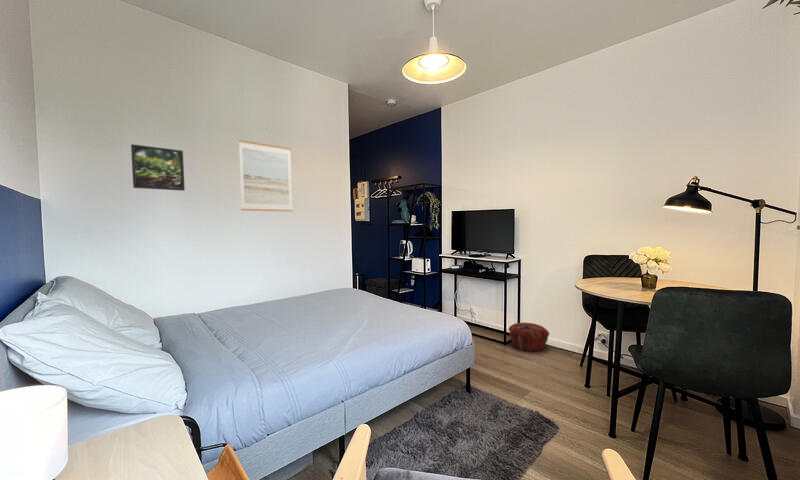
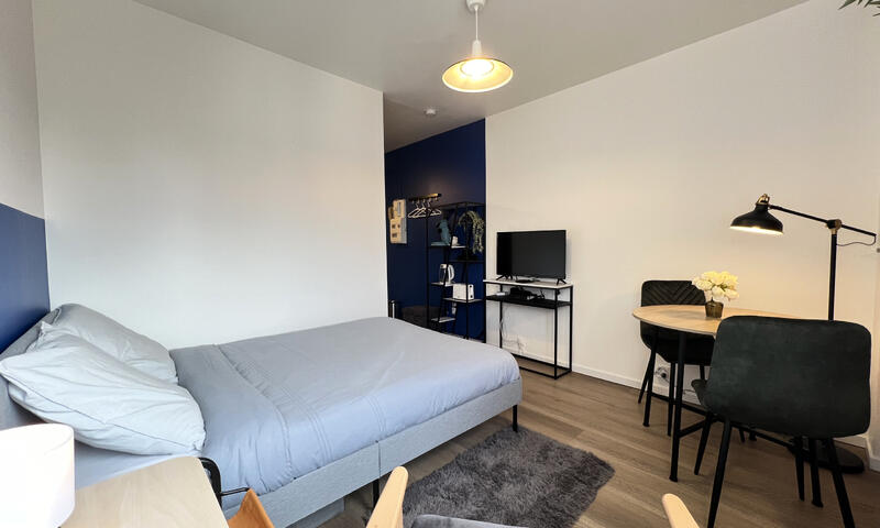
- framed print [130,143,186,192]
- wall art [238,139,293,212]
- woven basket [508,322,550,352]
